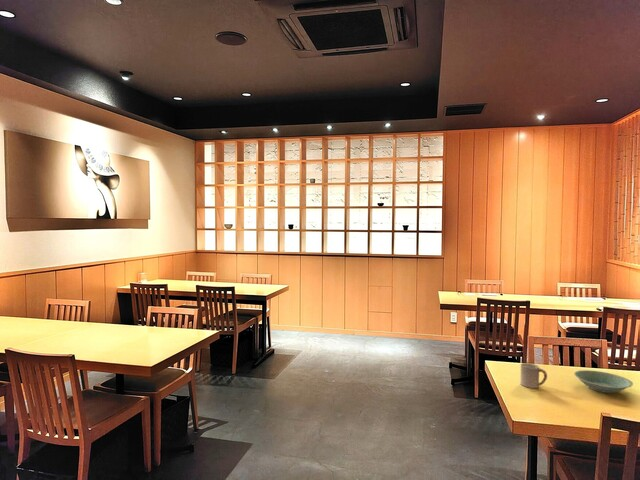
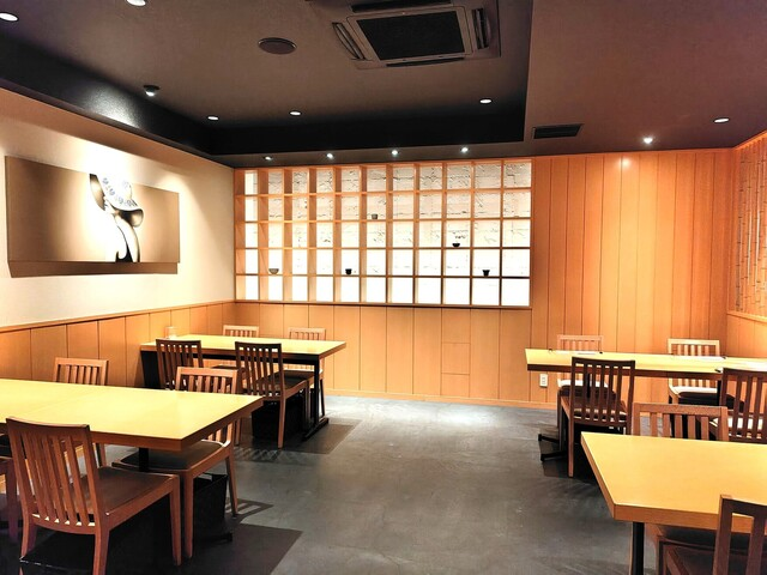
- bowl [573,369,634,394]
- cup [519,362,548,389]
